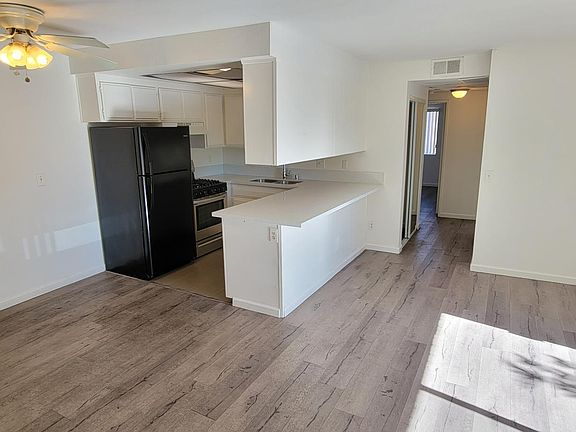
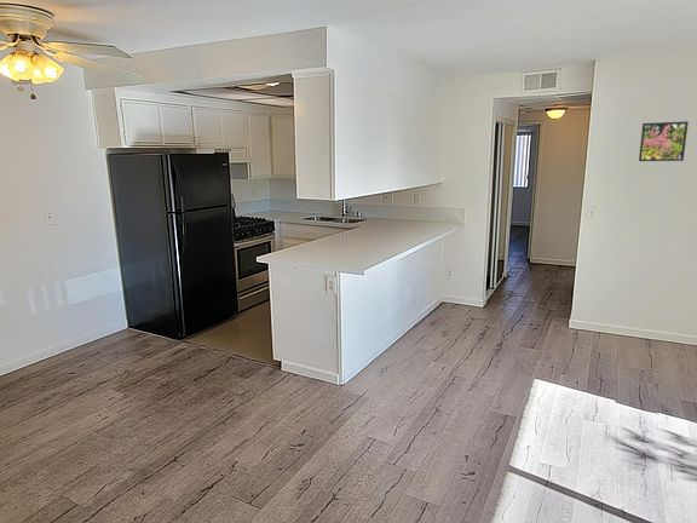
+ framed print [638,120,690,162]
